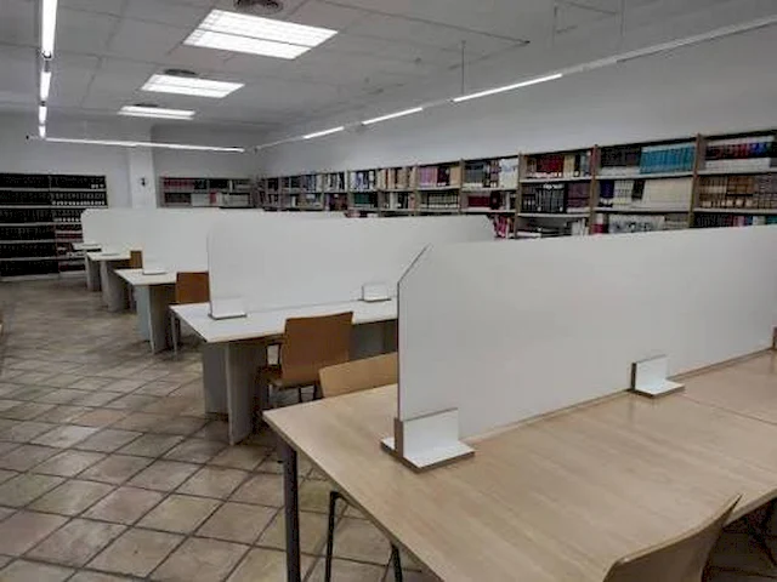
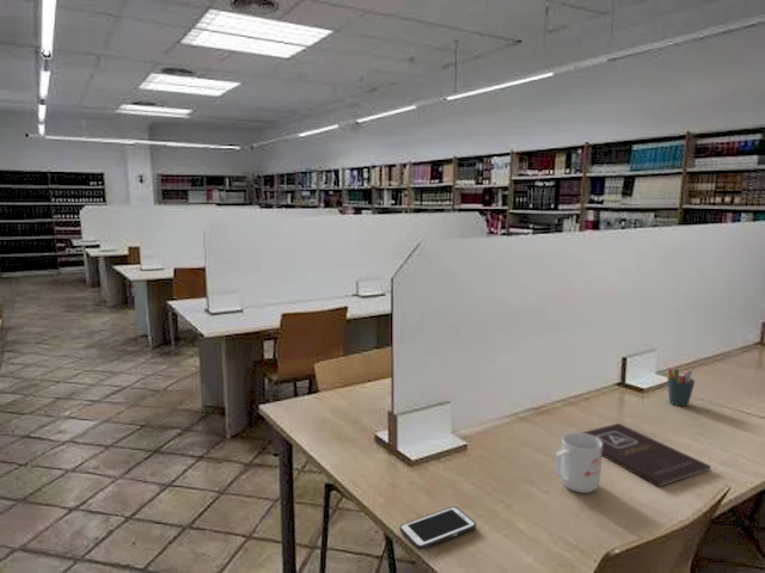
+ pen holder [666,368,696,407]
+ cell phone [398,505,477,550]
+ book [581,423,712,488]
+ mug [553,431,602,494]
